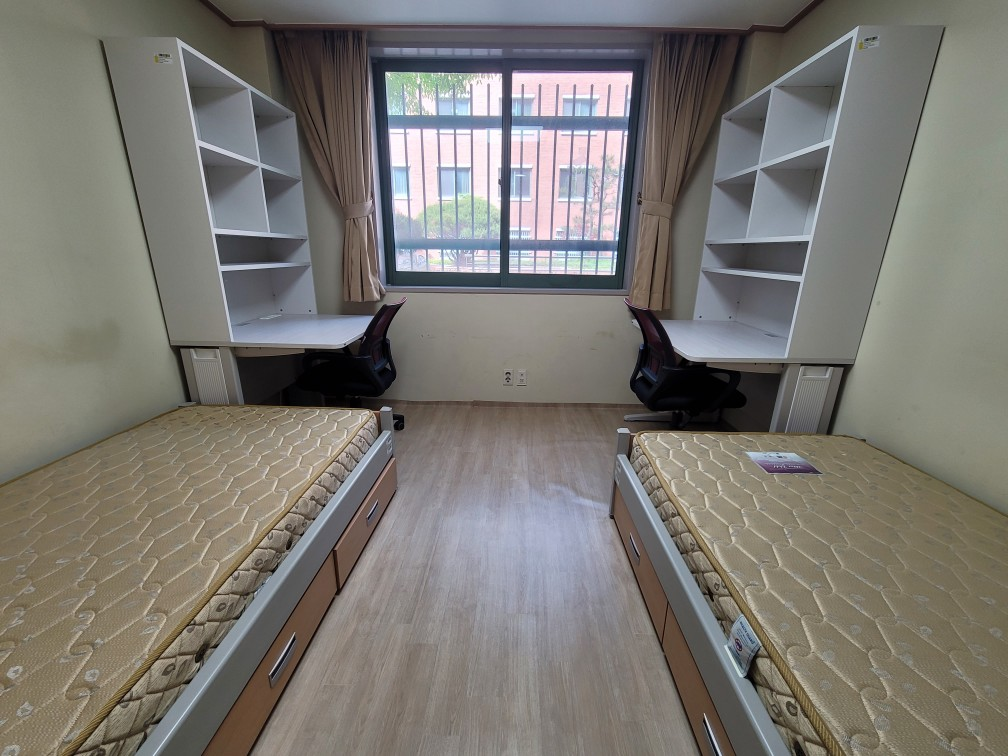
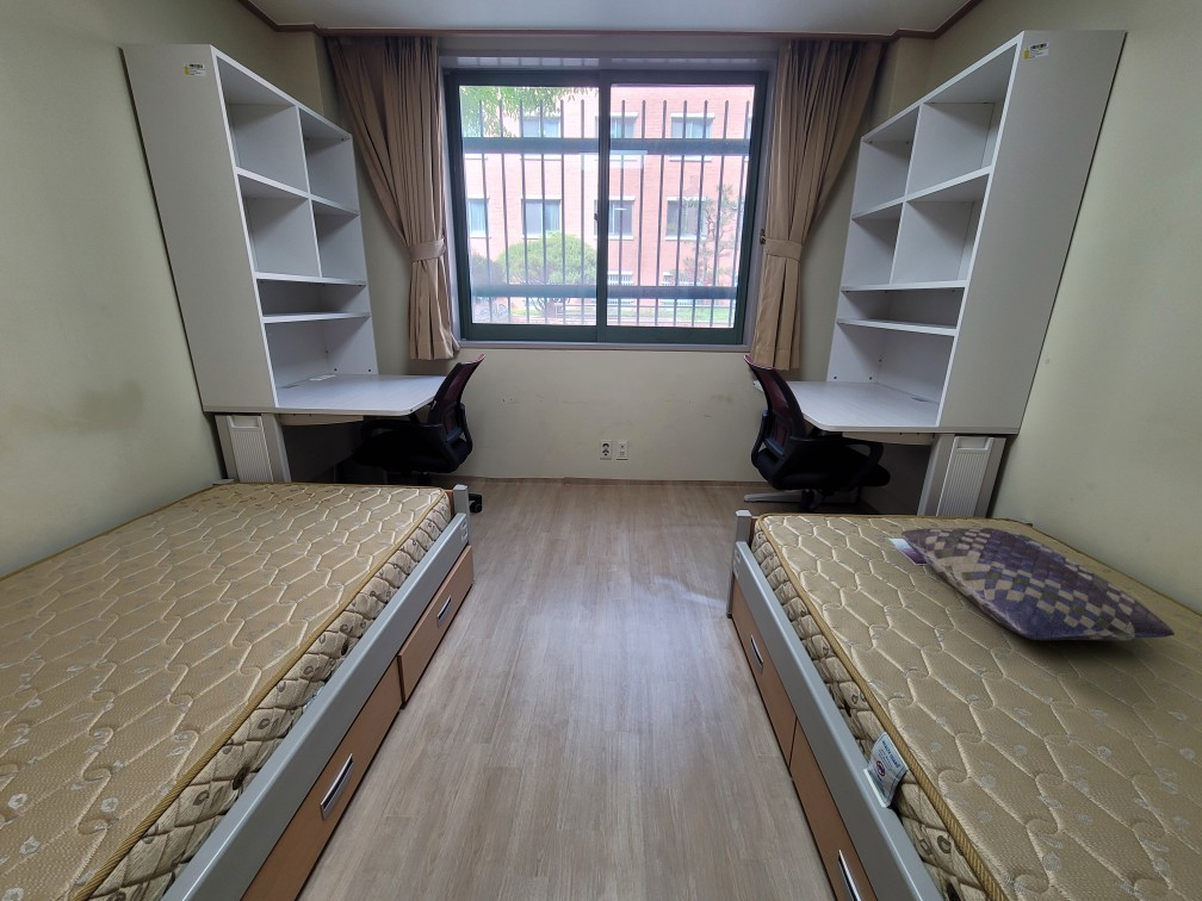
+ cushion [900,527,1176,642]
